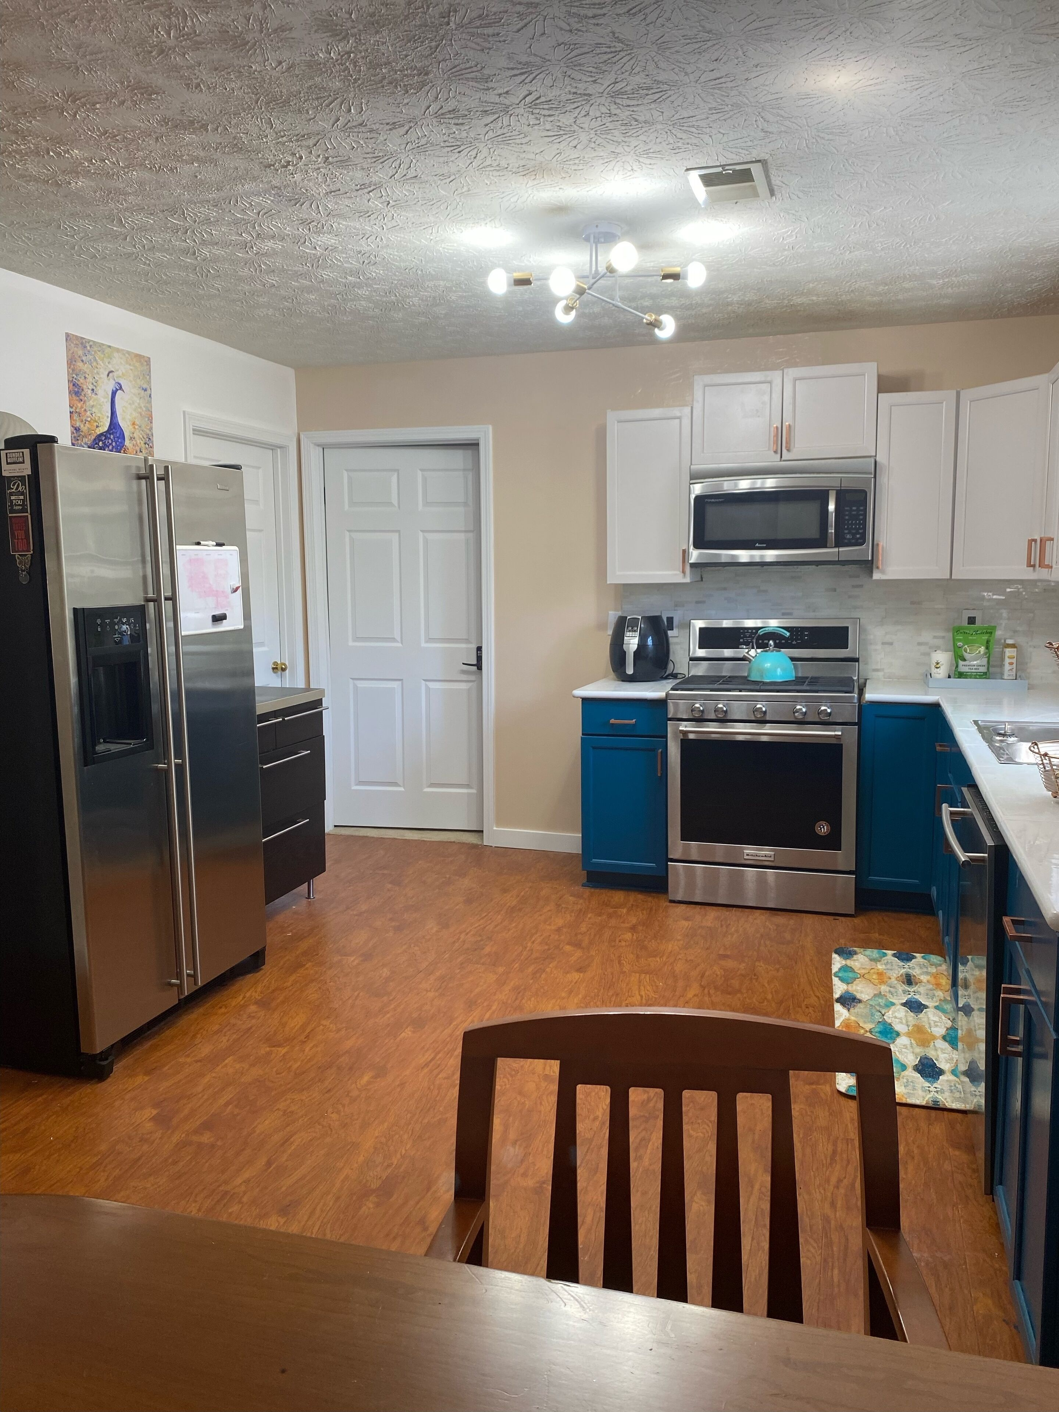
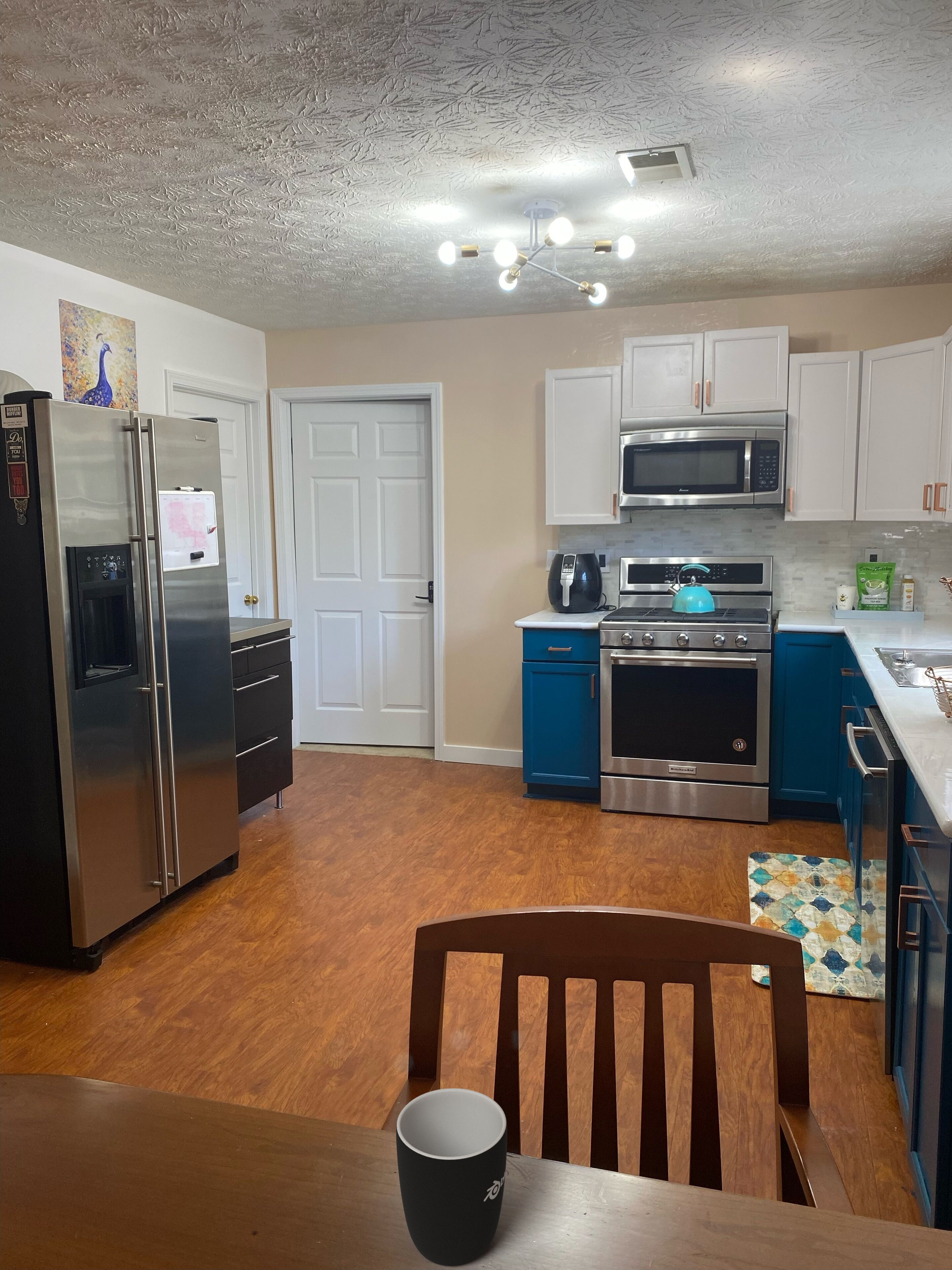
+ mug [396,1088,508,1266]
